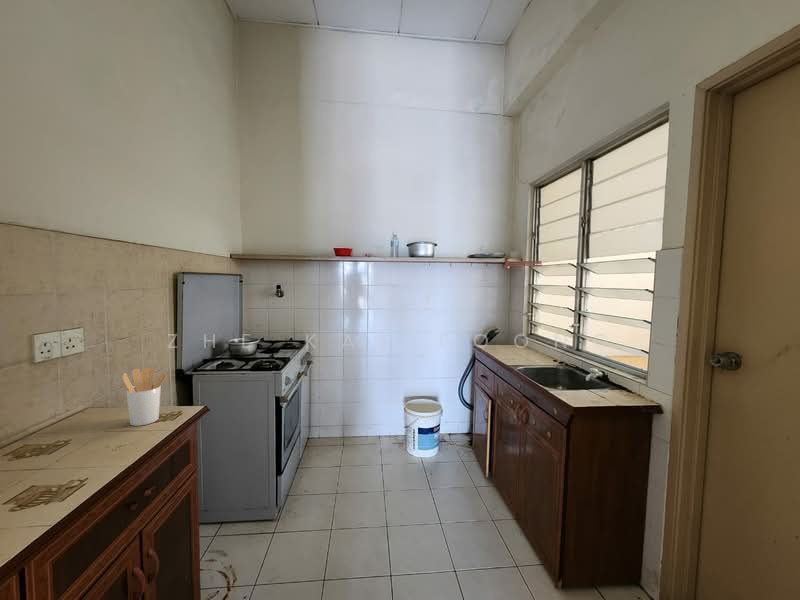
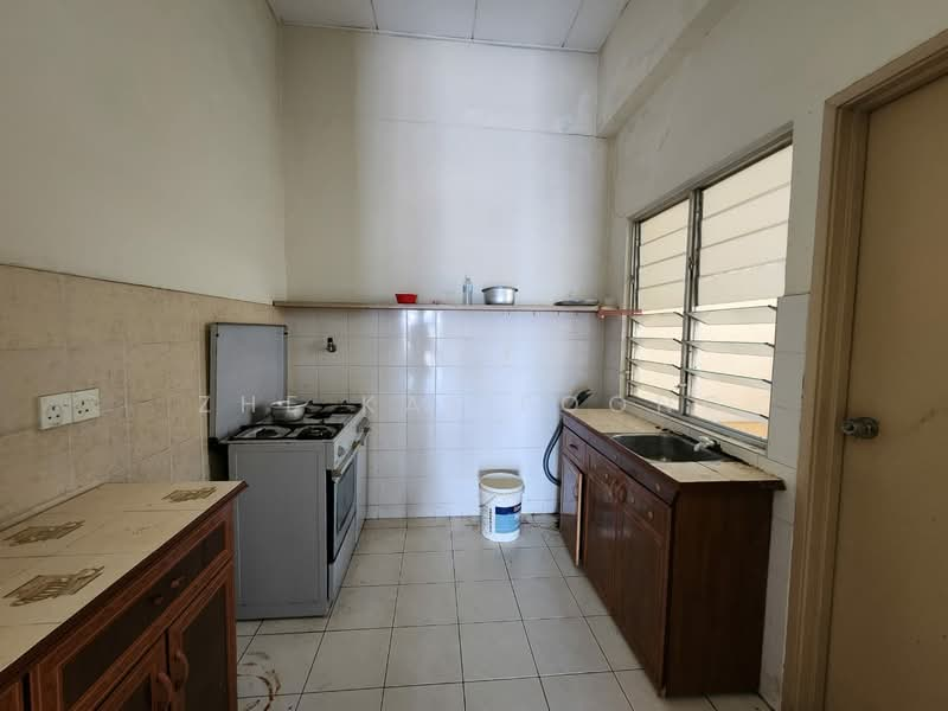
- utensil holder [121,366,168,427]
